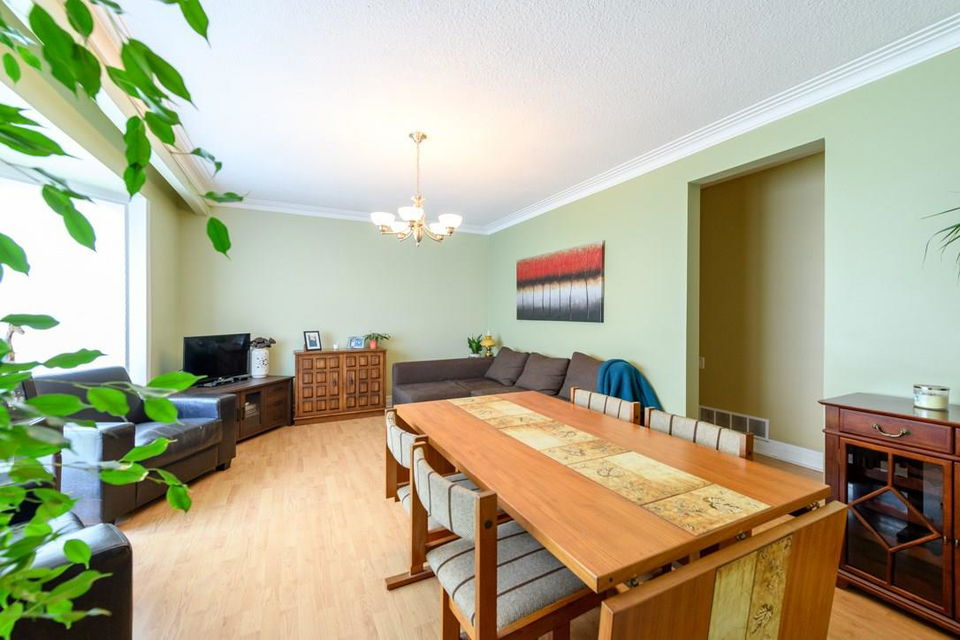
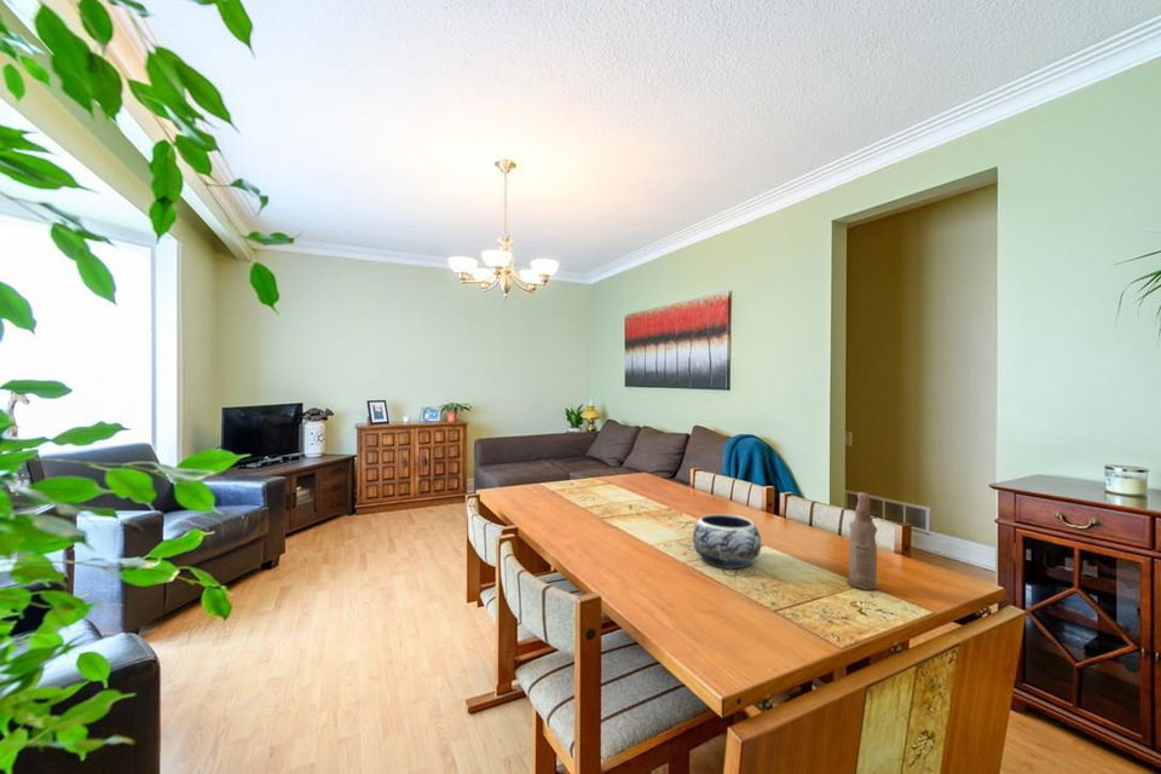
+ decorative bowl [692,513,762,570]
+ bottle [848,491,878,591]
